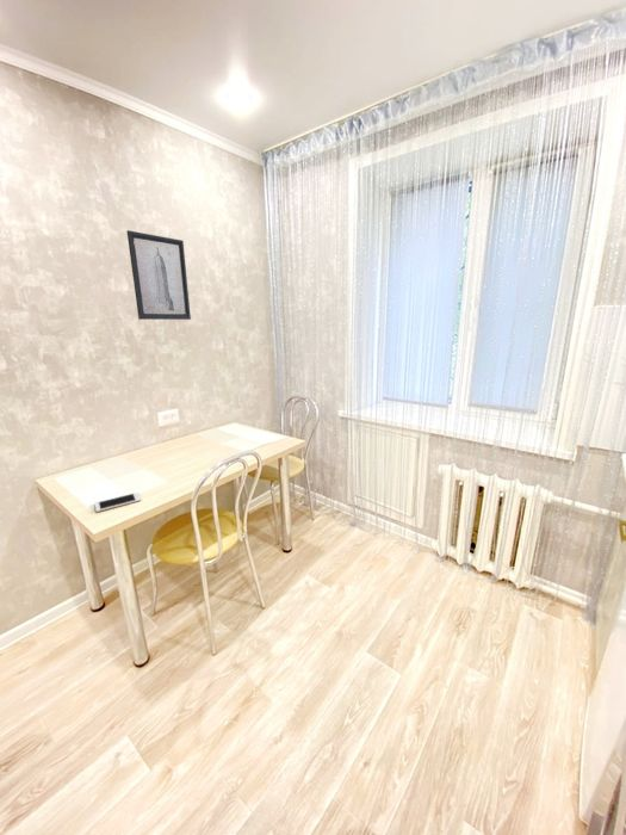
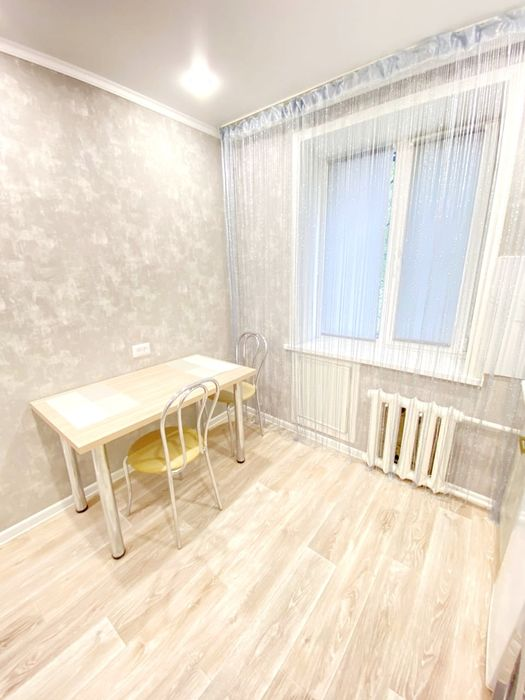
- wall art [126,229,192,321]
- cell phone [94,491,143,513]
